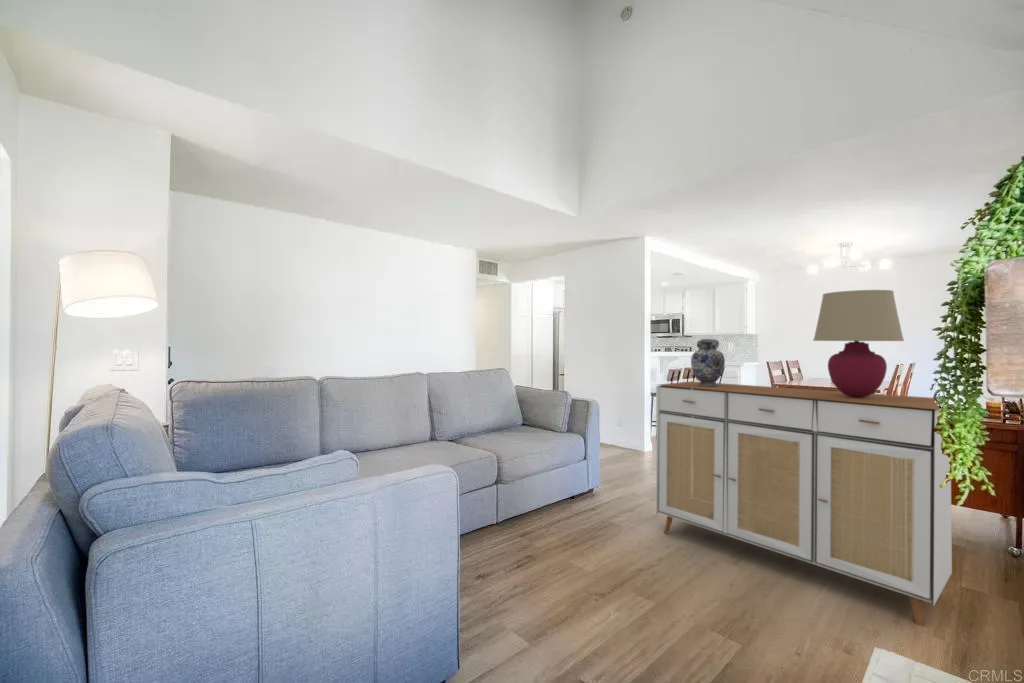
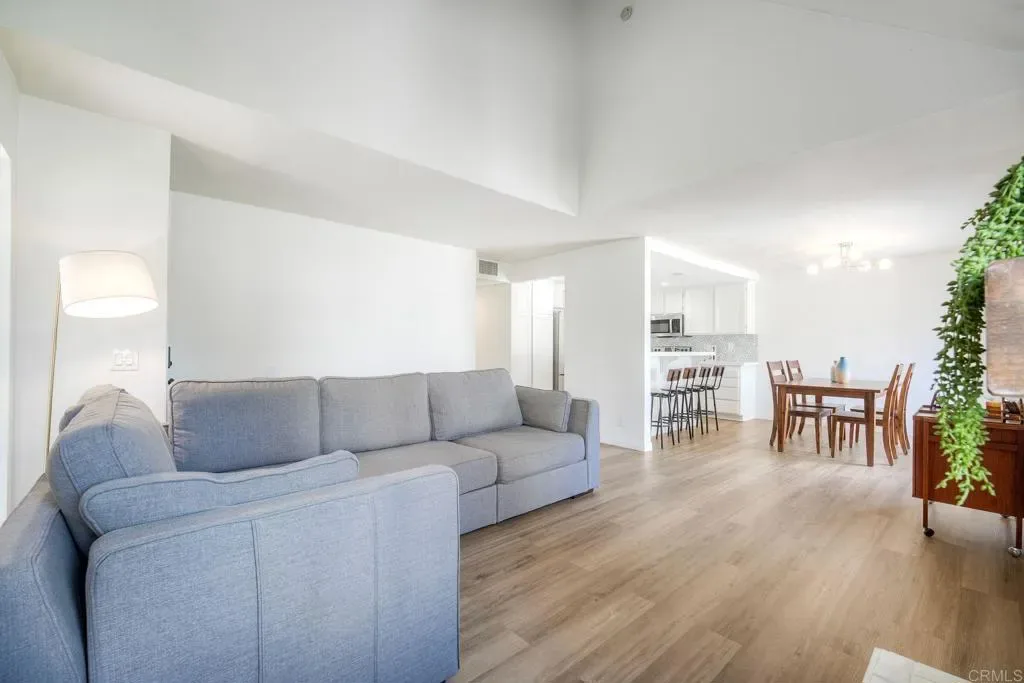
- table lamp [812,289,905,397]
- sideboard [655,380,953,627]
- decorative vase [690,338,726,386]
